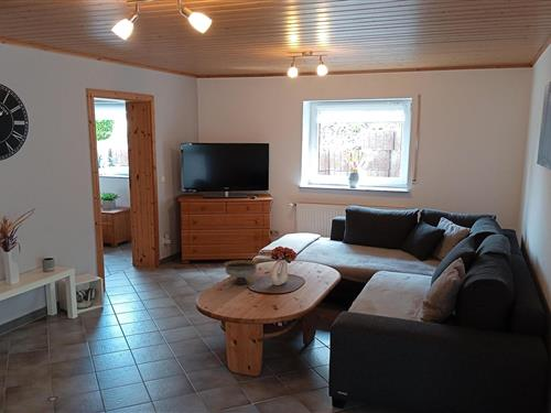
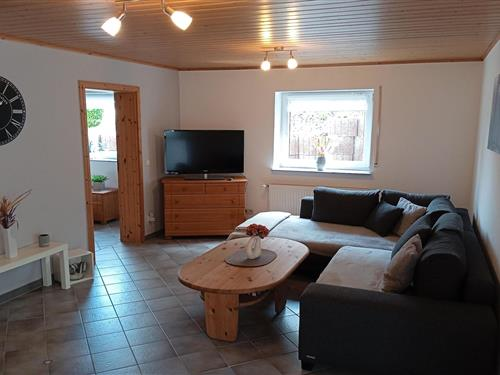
- bowl [223,259,259,285]
